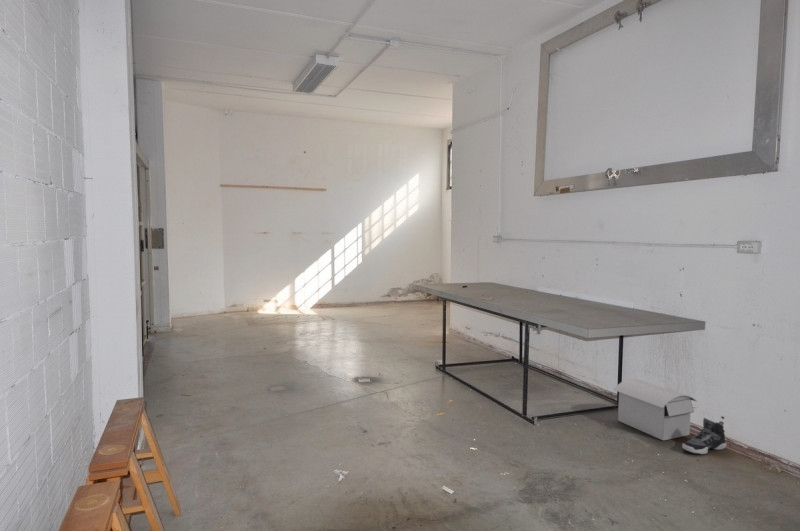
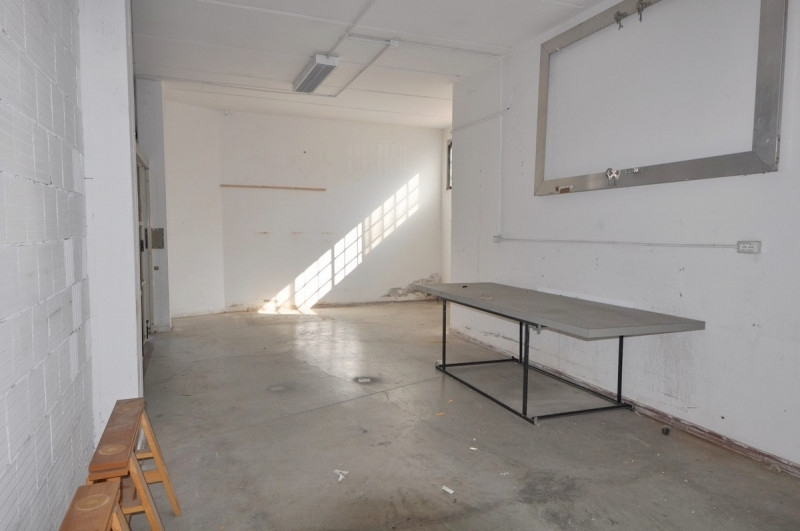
- sneaker [681,417,727,455]
- cardboard box [612,378,698,441]
